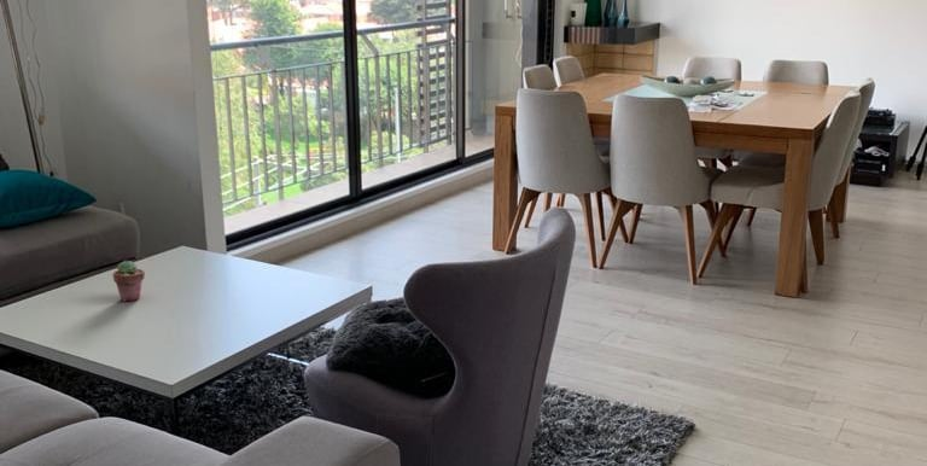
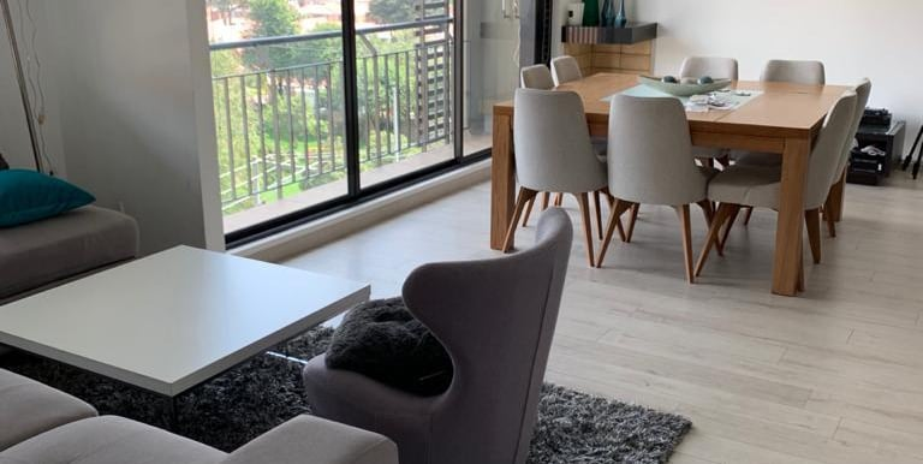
- potted succulent [112,260,146,303]
